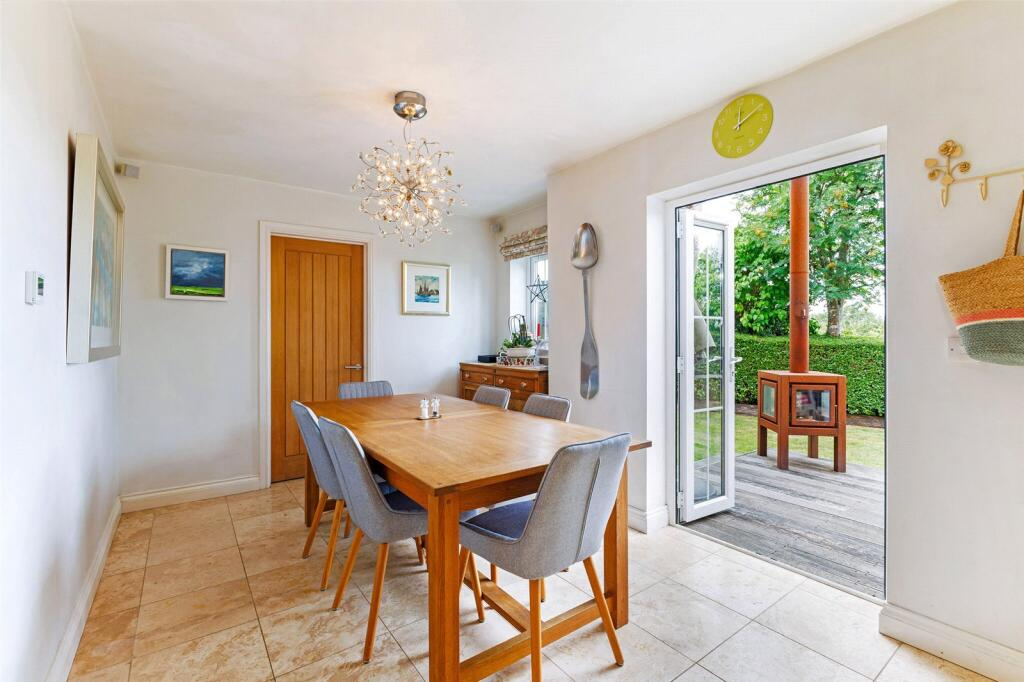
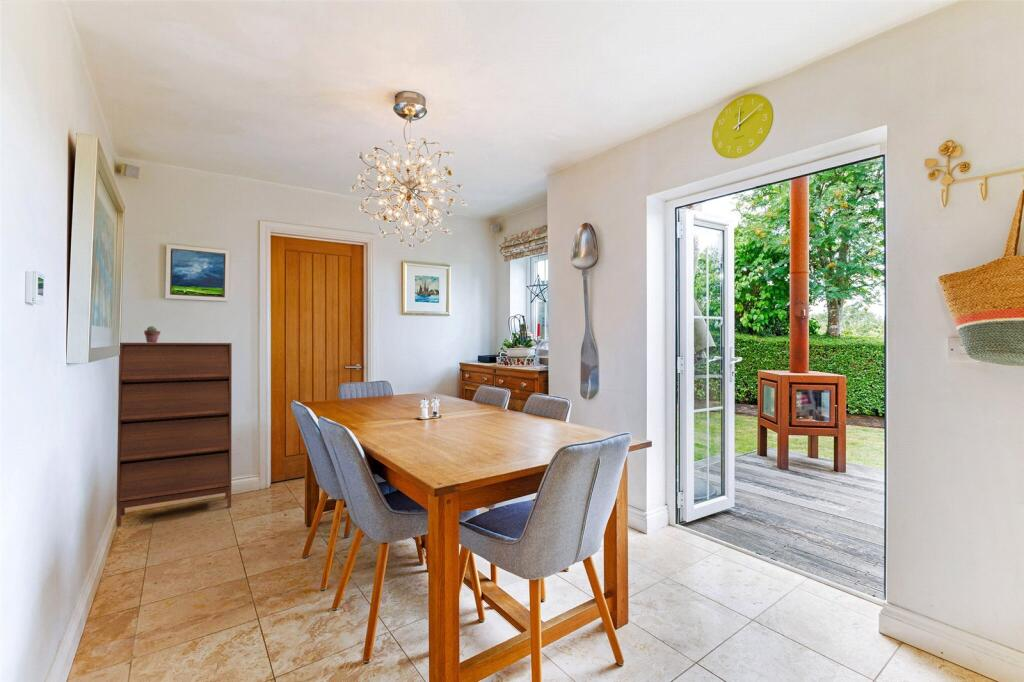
+ shoe cabinet [115,342,233,528]
+ potted succulent [143,325,161,343]
